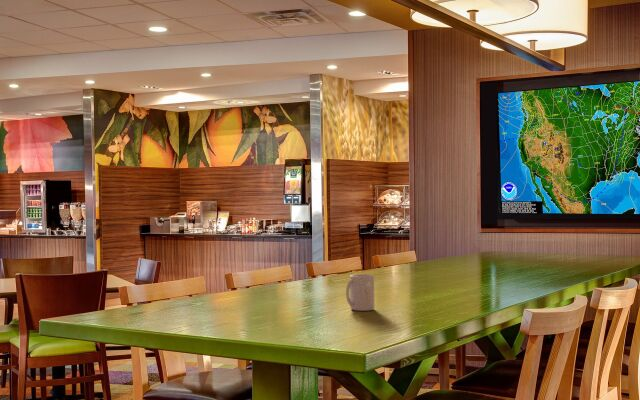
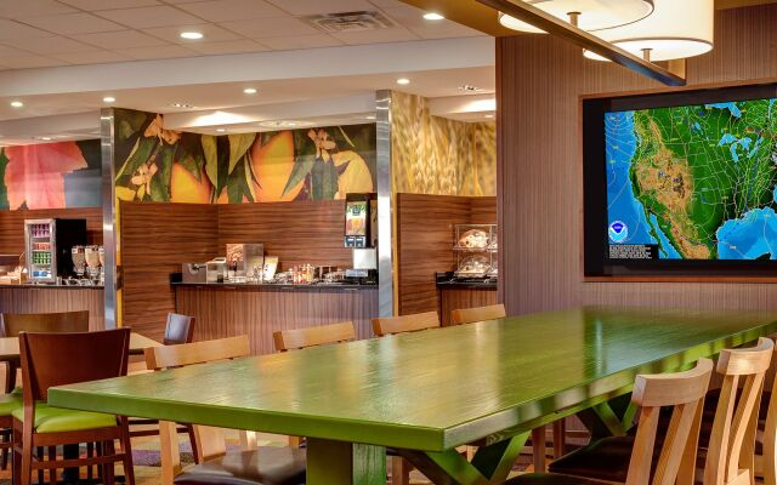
- mug [345,273,375,312]
